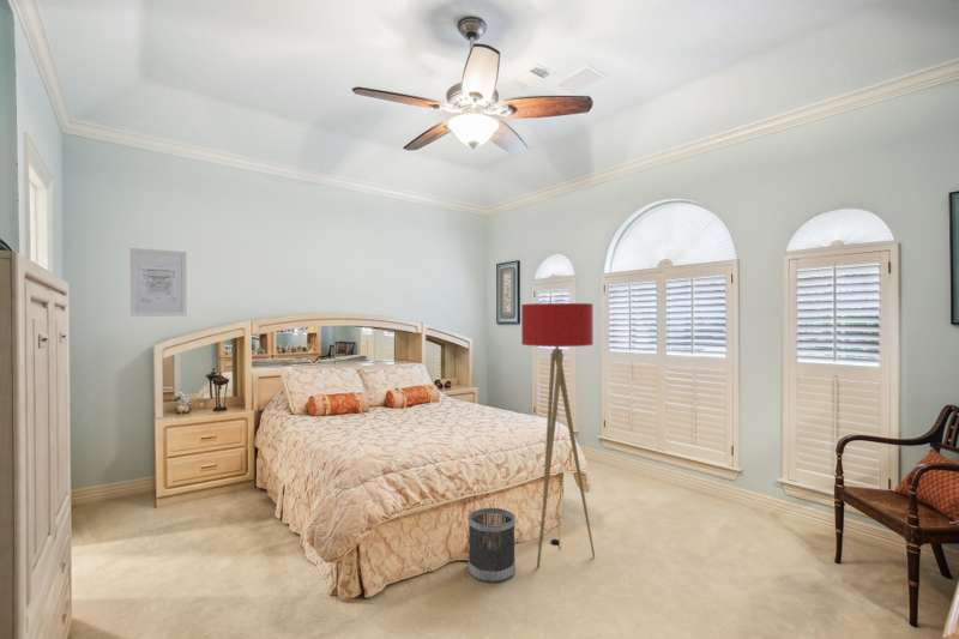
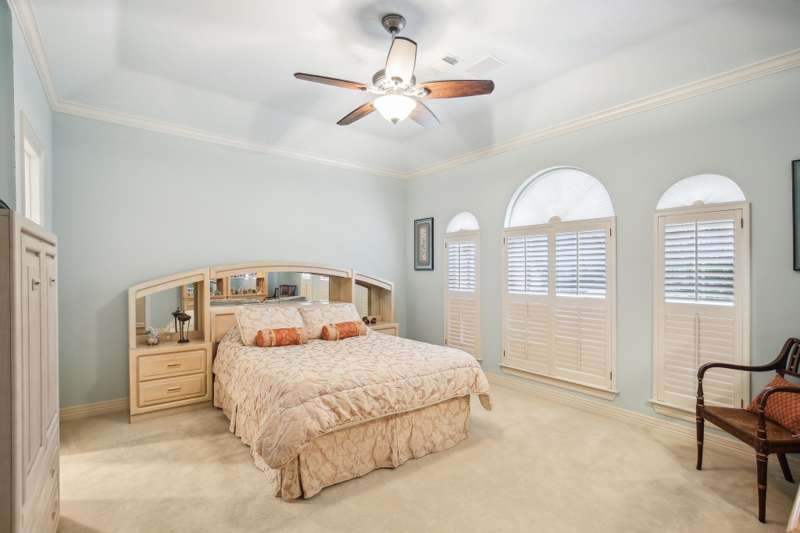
- wall art [129,247,188,318]
- wastebasket [468,507,517,584]
- floor lamp [520,302,596,568]
